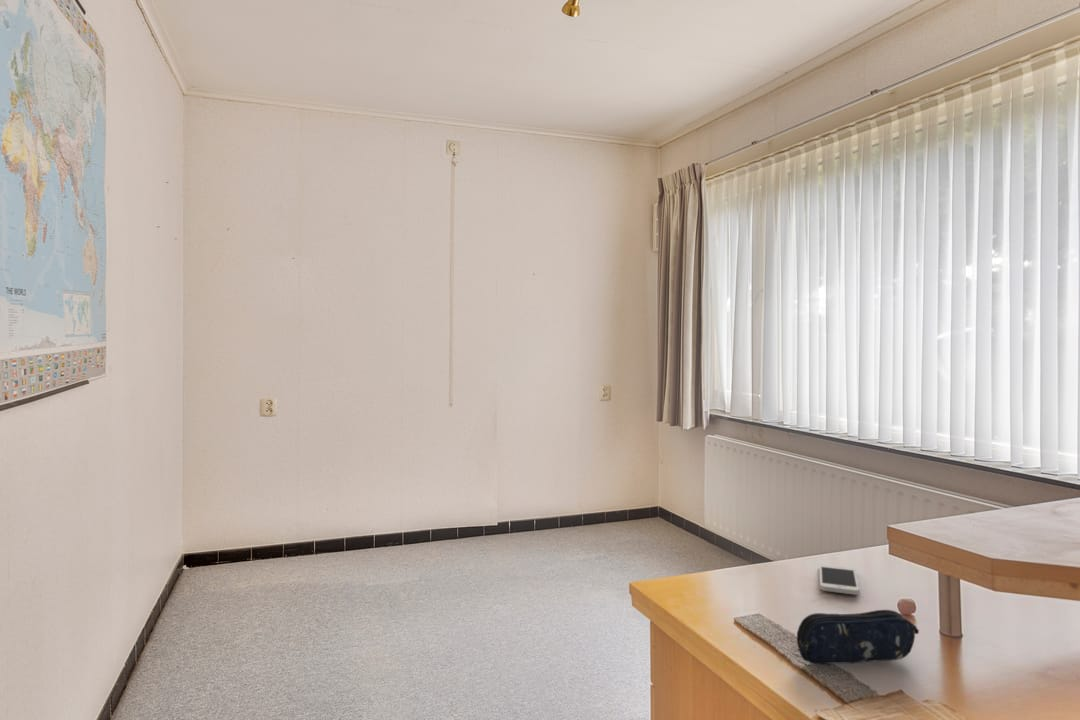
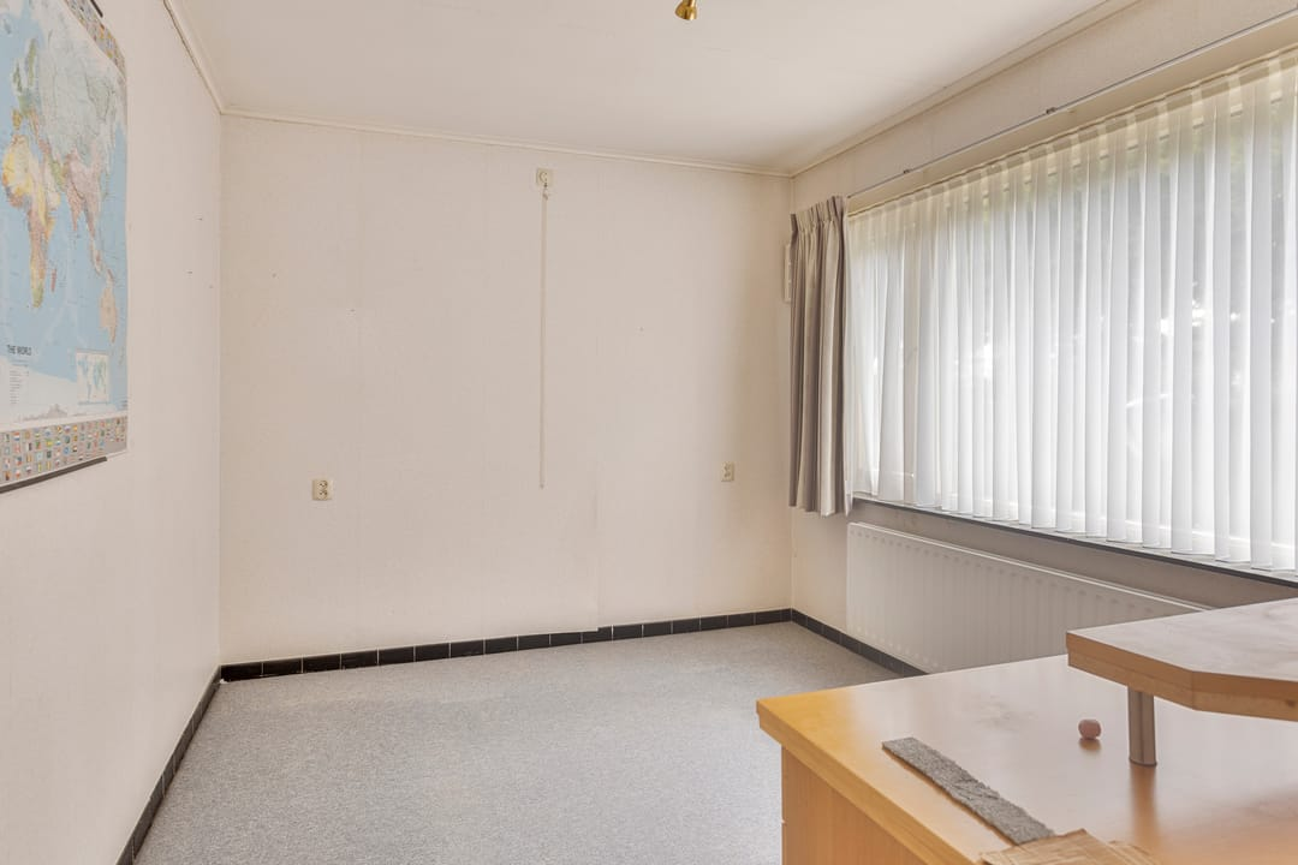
- smartphone [818,563,861,596]
- pencil case [796,609,920,665]
